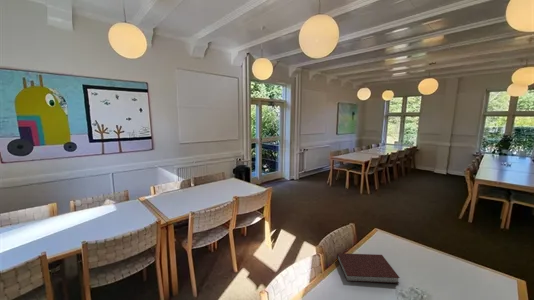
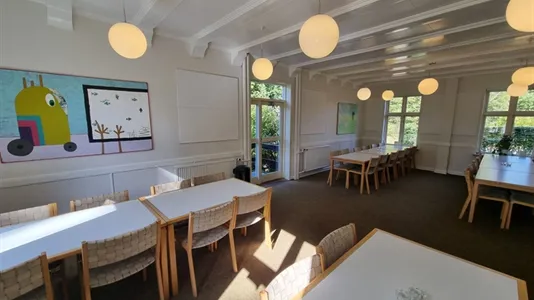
- notebook [336,252,401,284]
